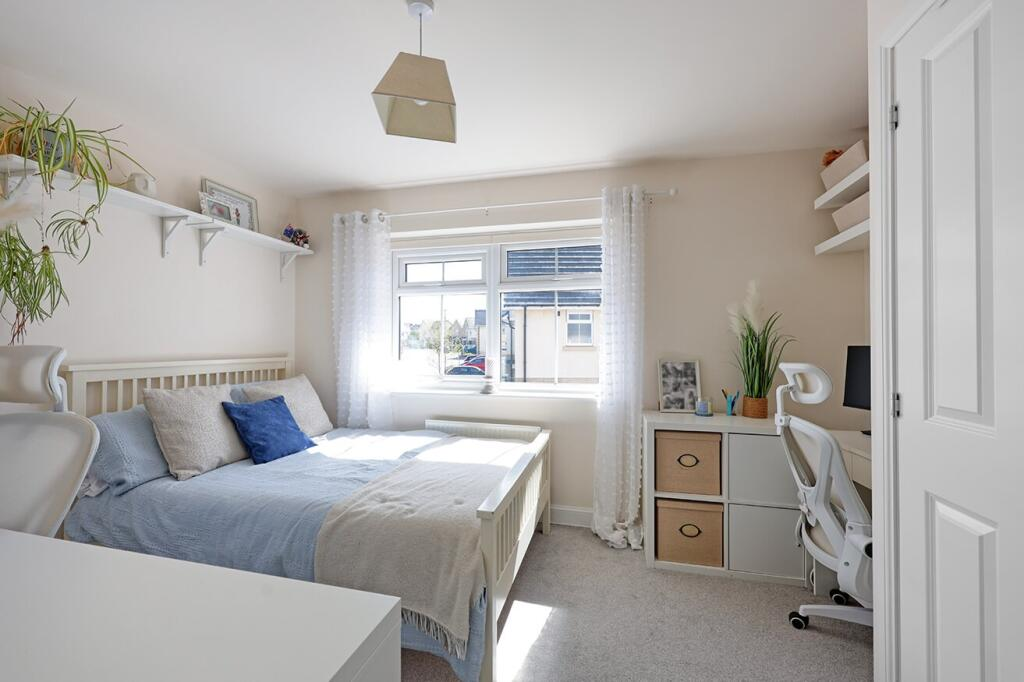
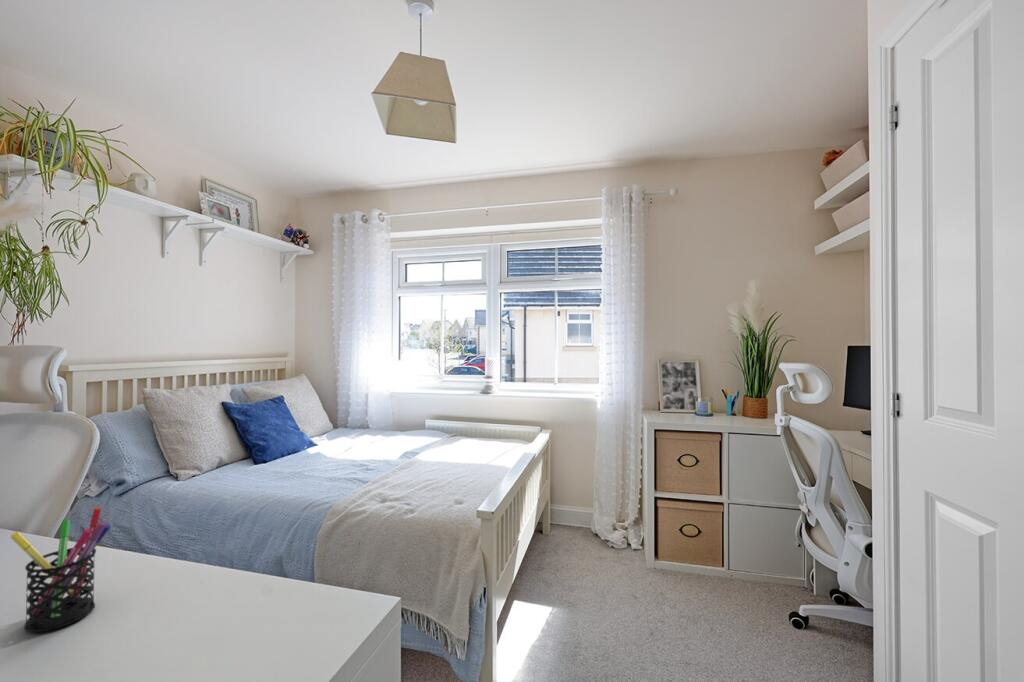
+ pen holder [9,507,112,633]
